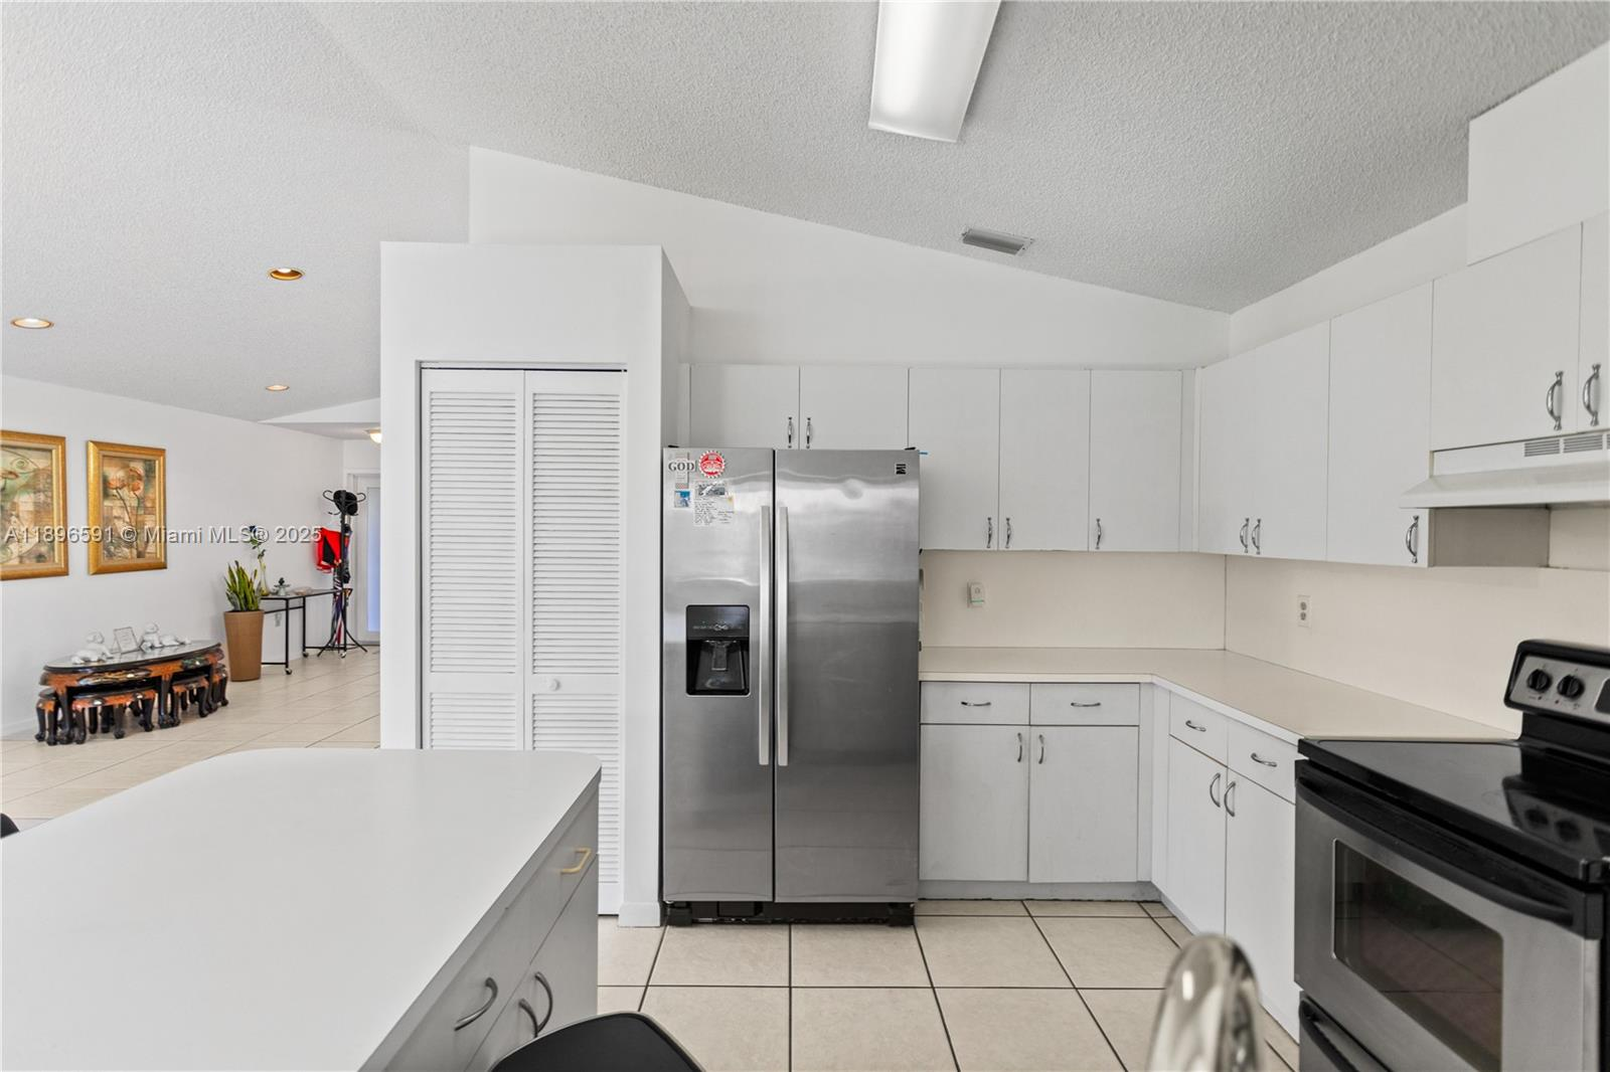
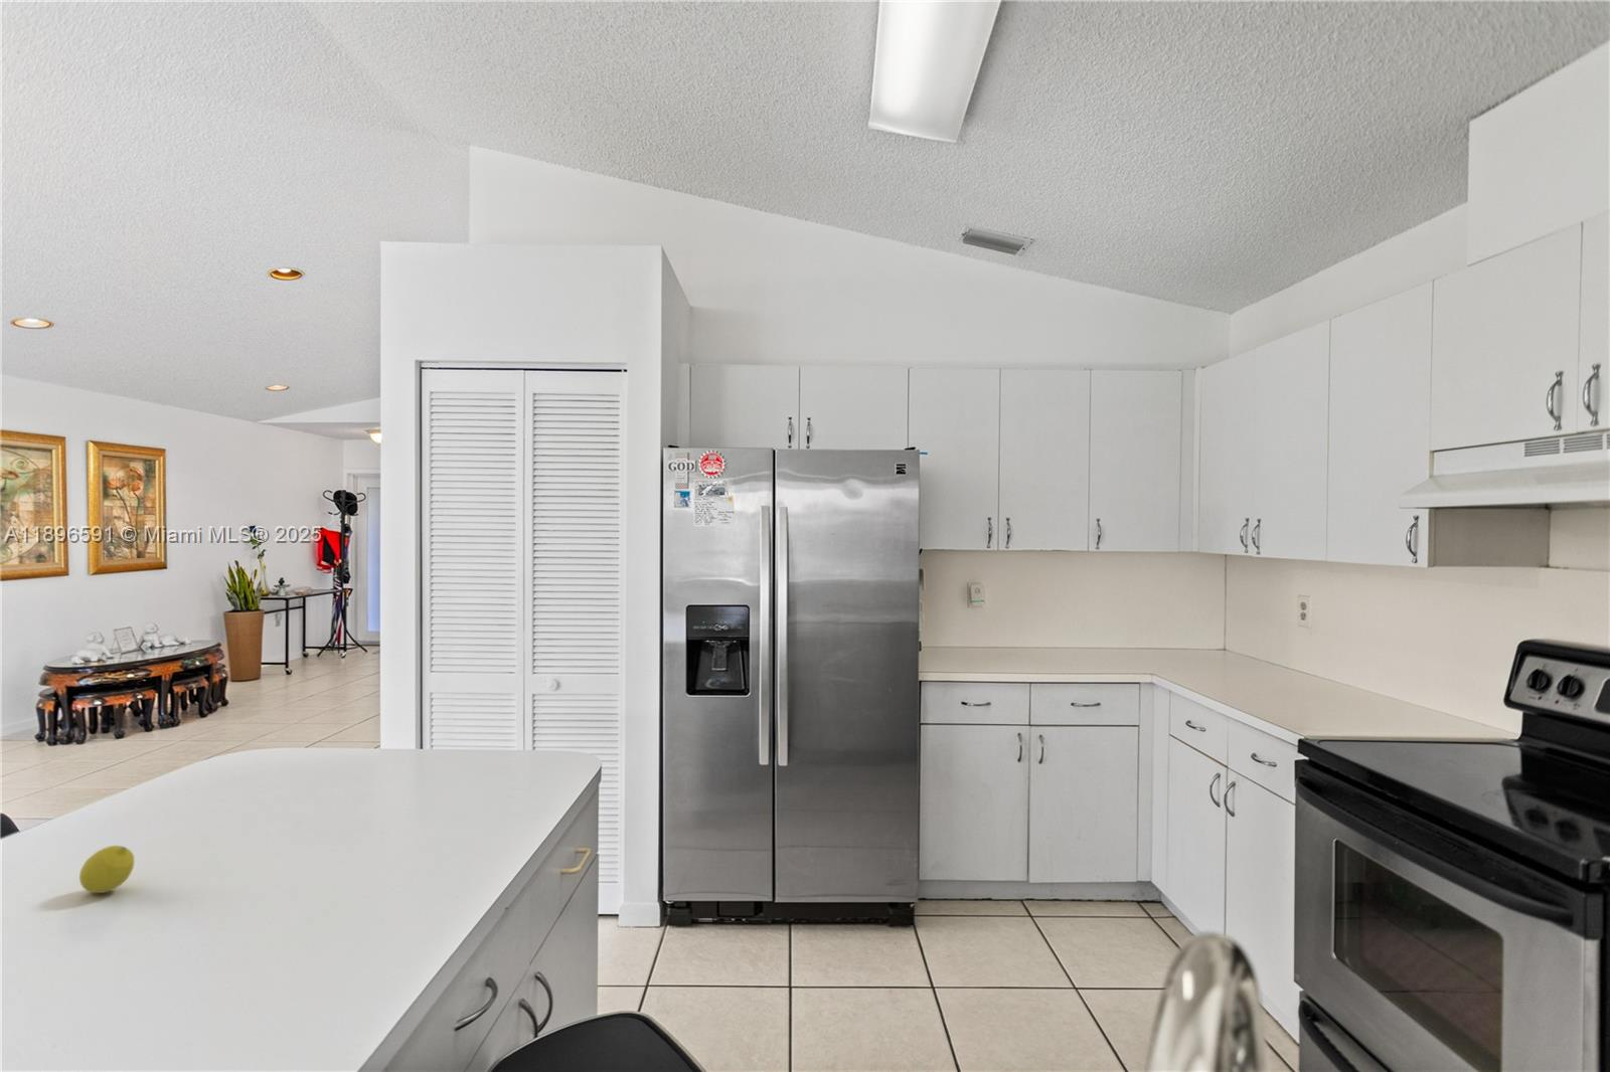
+ fruit [79,845,135,894]
